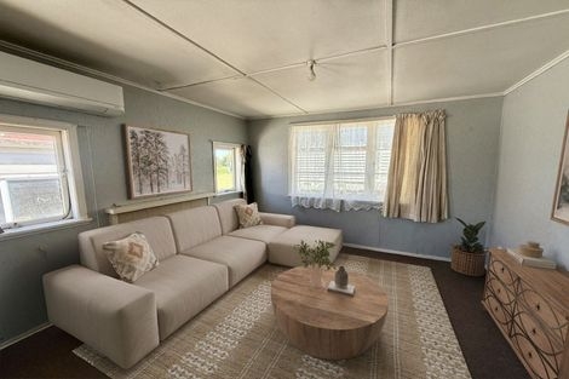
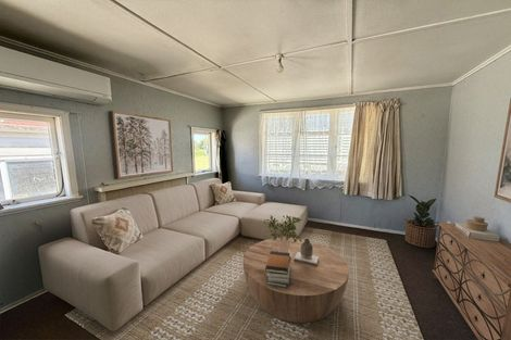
+ book stack [264,250,292,289]
